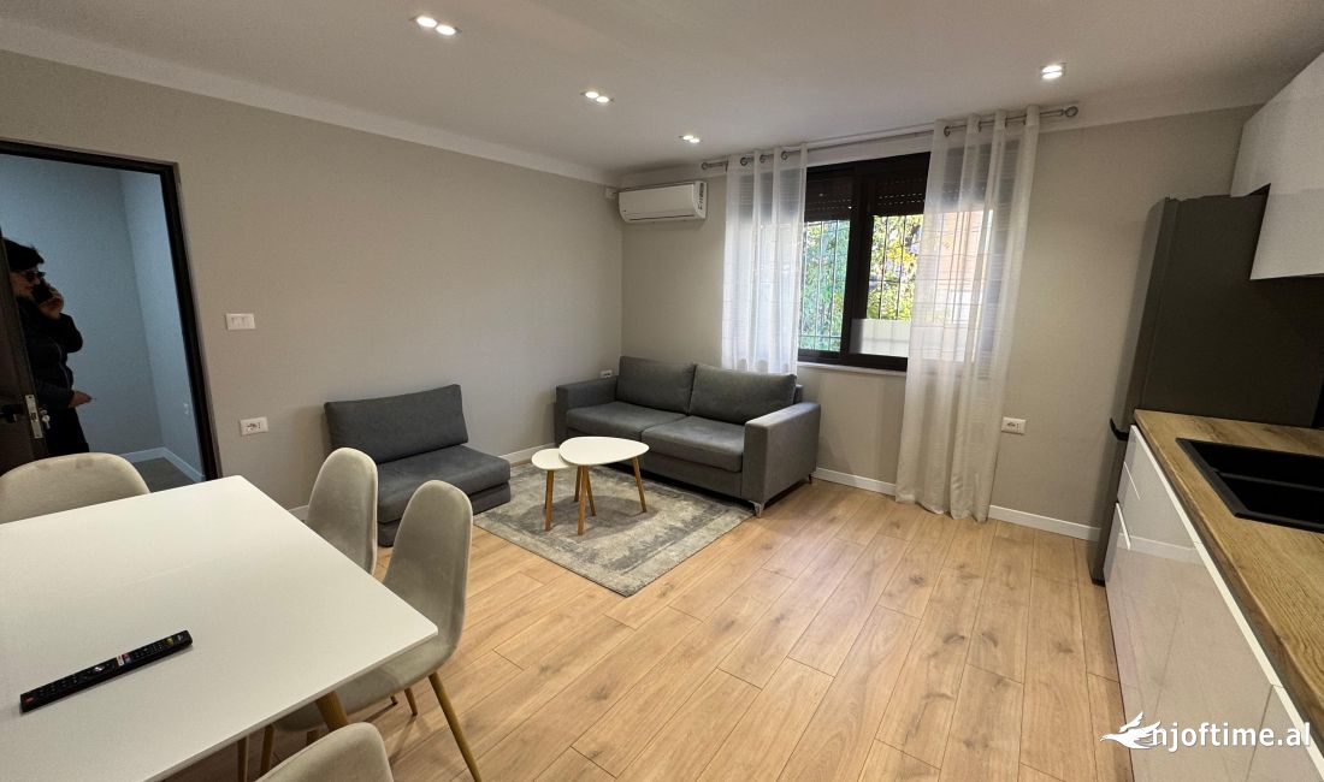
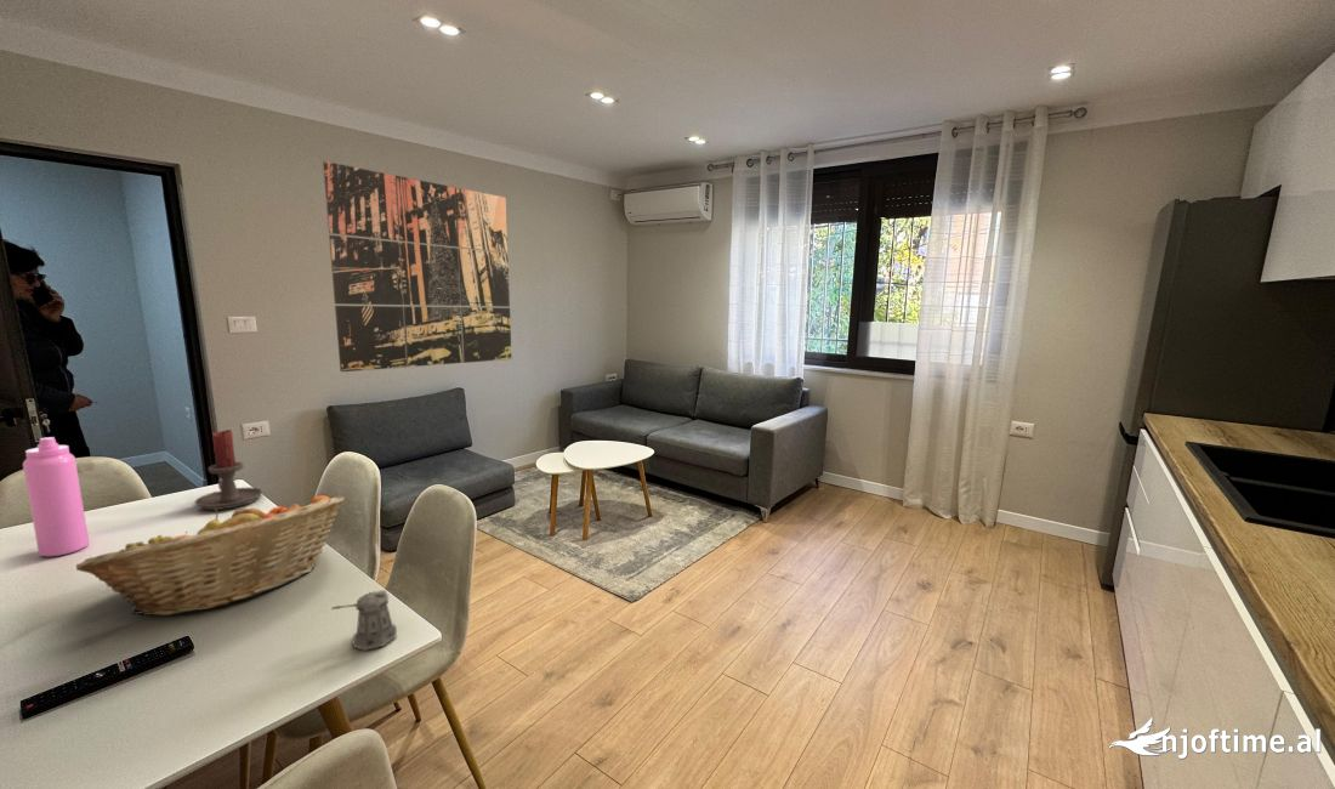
+ candle holder [194,428,263,511]
+ pepper shaker [330,589,398,652]
+ fruit basket [75,494,345,617]
+ water bottle [22,436,90,558]
+ wall art [322,160,512,373]
